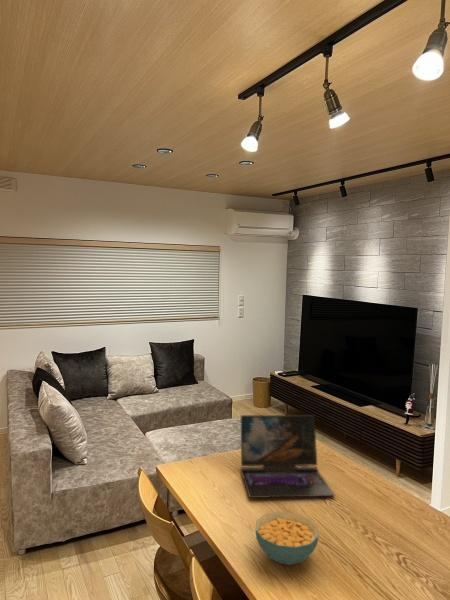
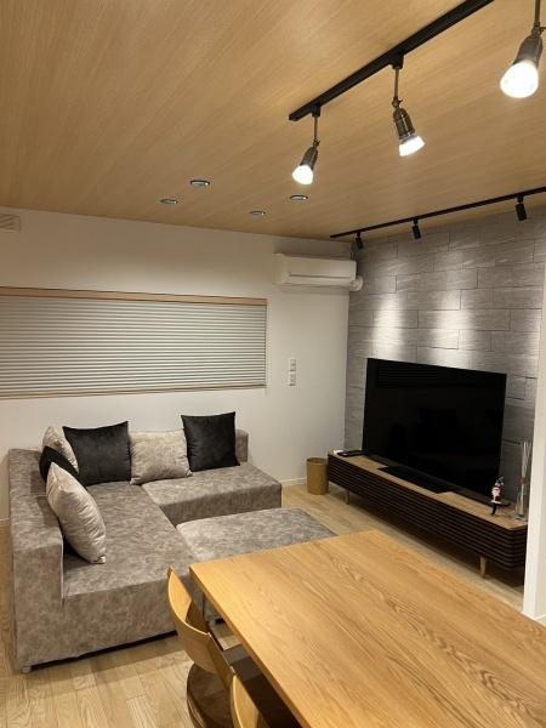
- cereal bowl [255,511,320,566]
- laptop [240,414,336,499]
